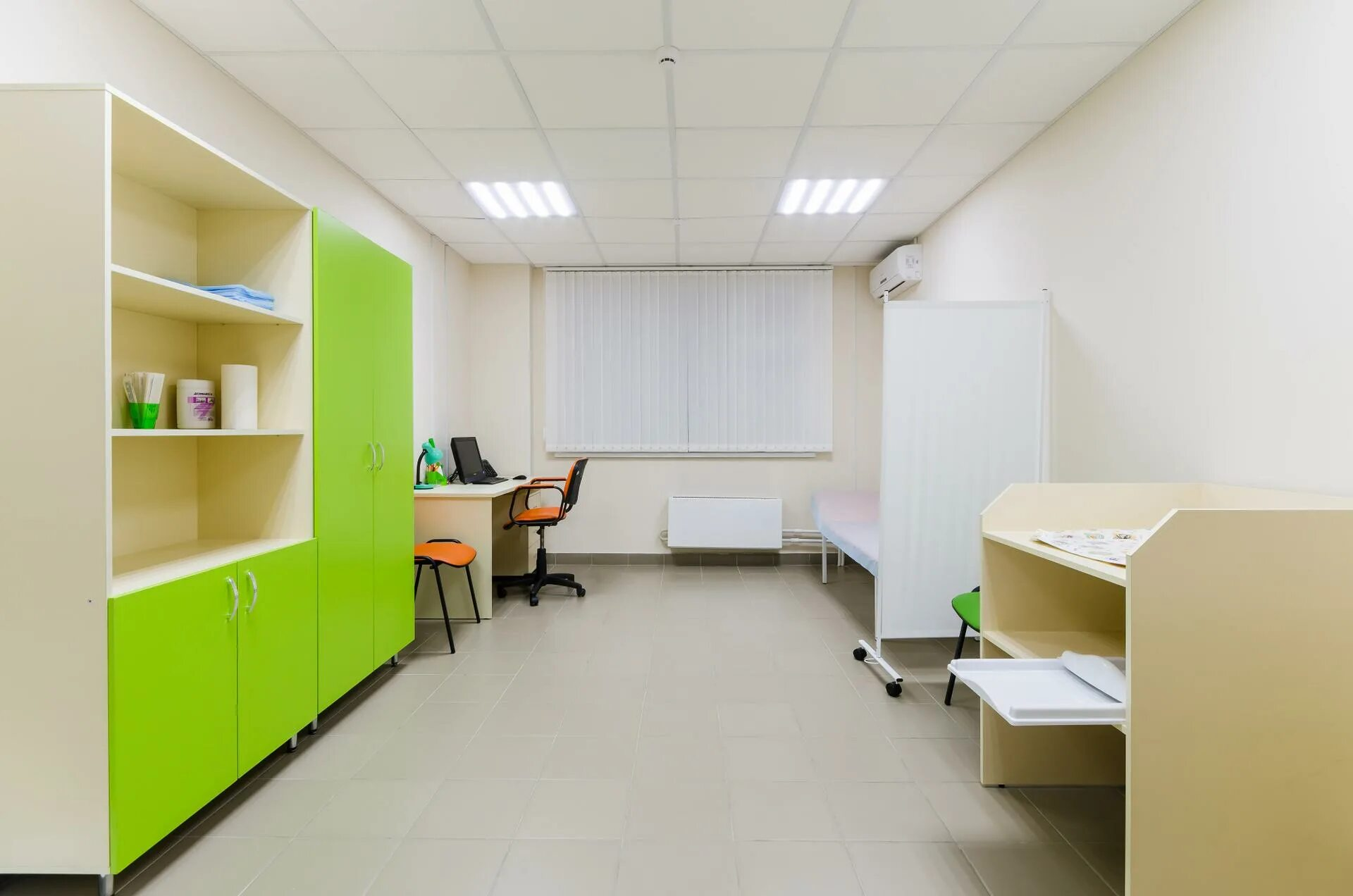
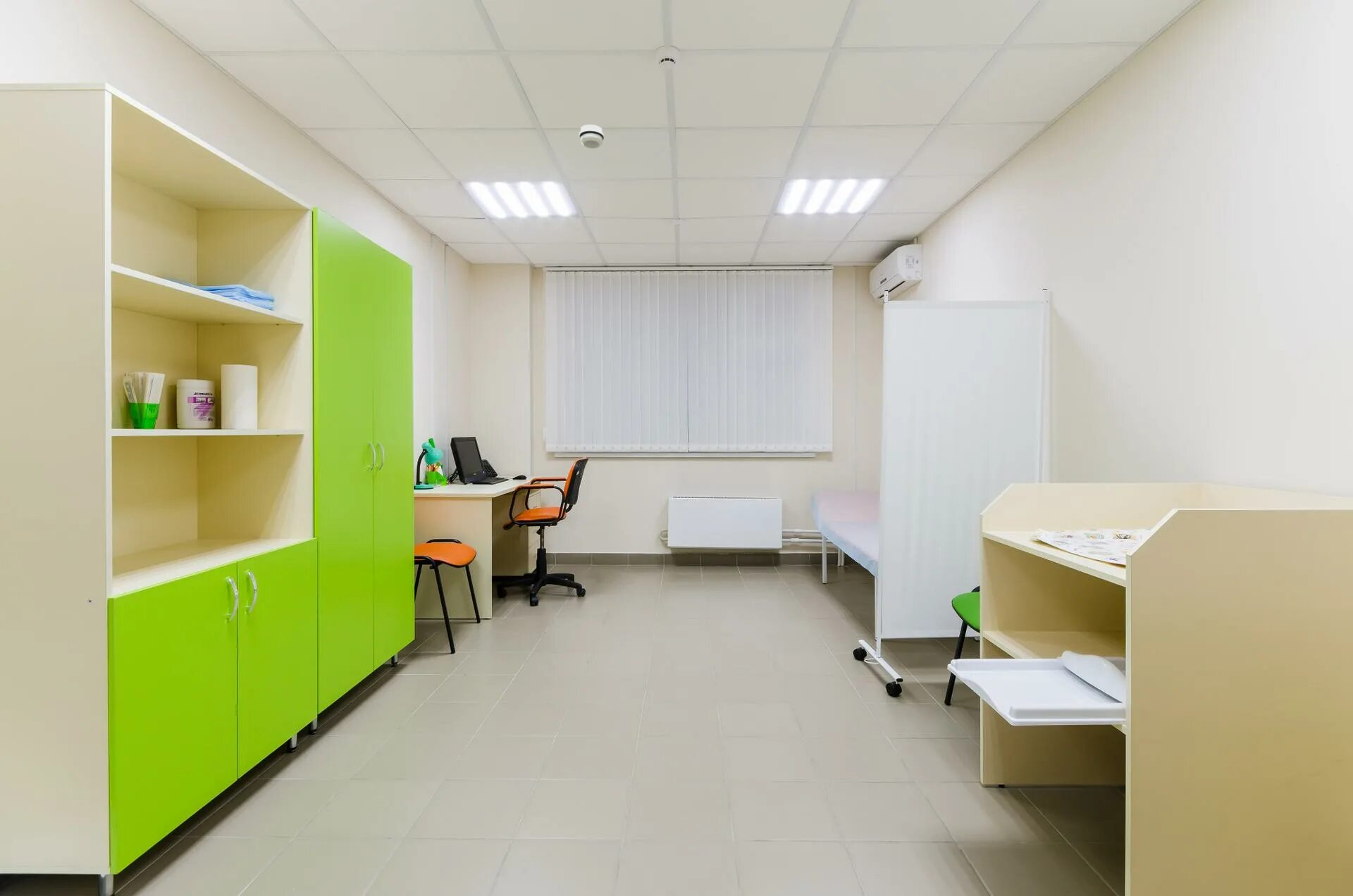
+ smoke detector [579,124,605,149]
